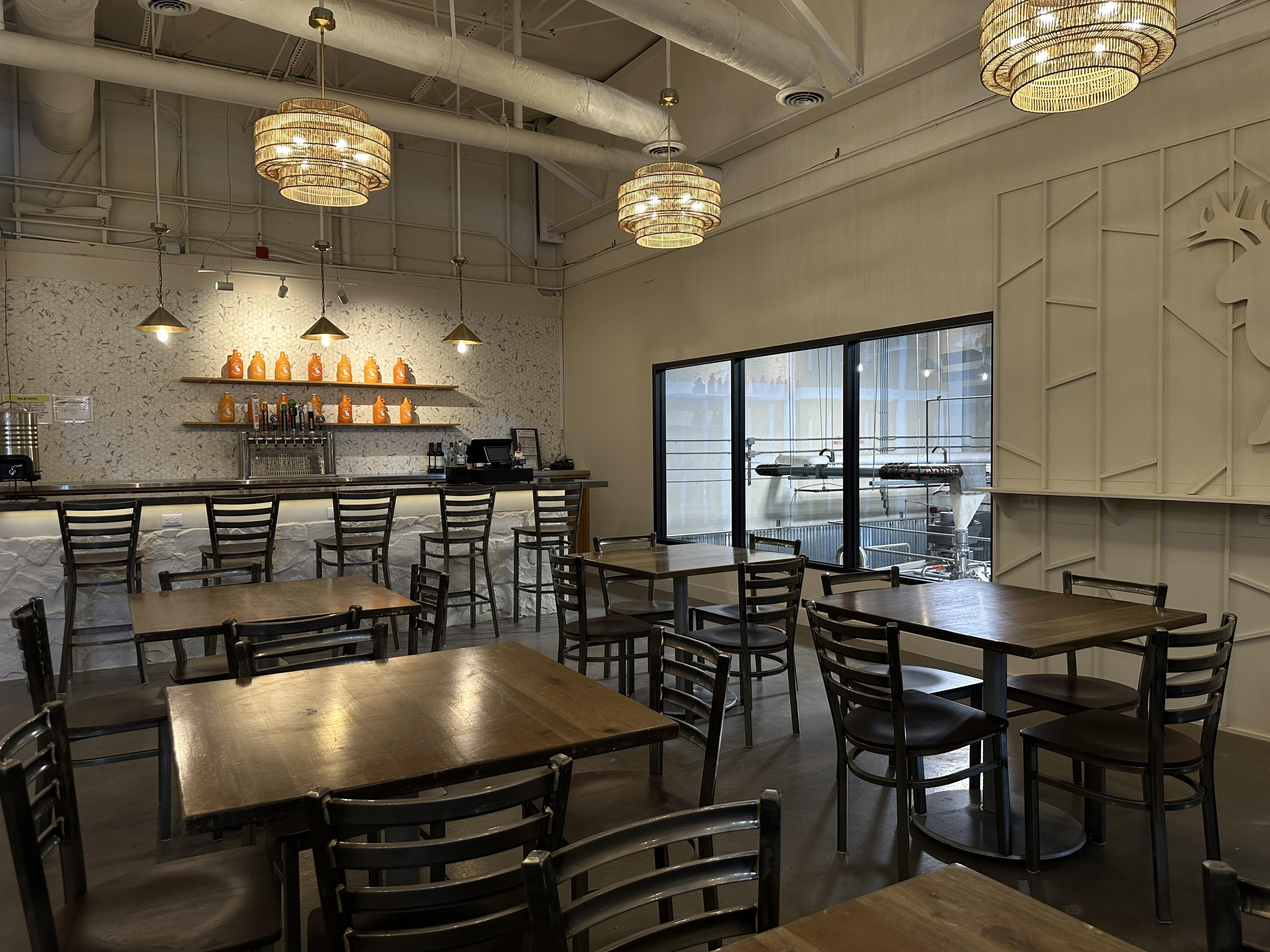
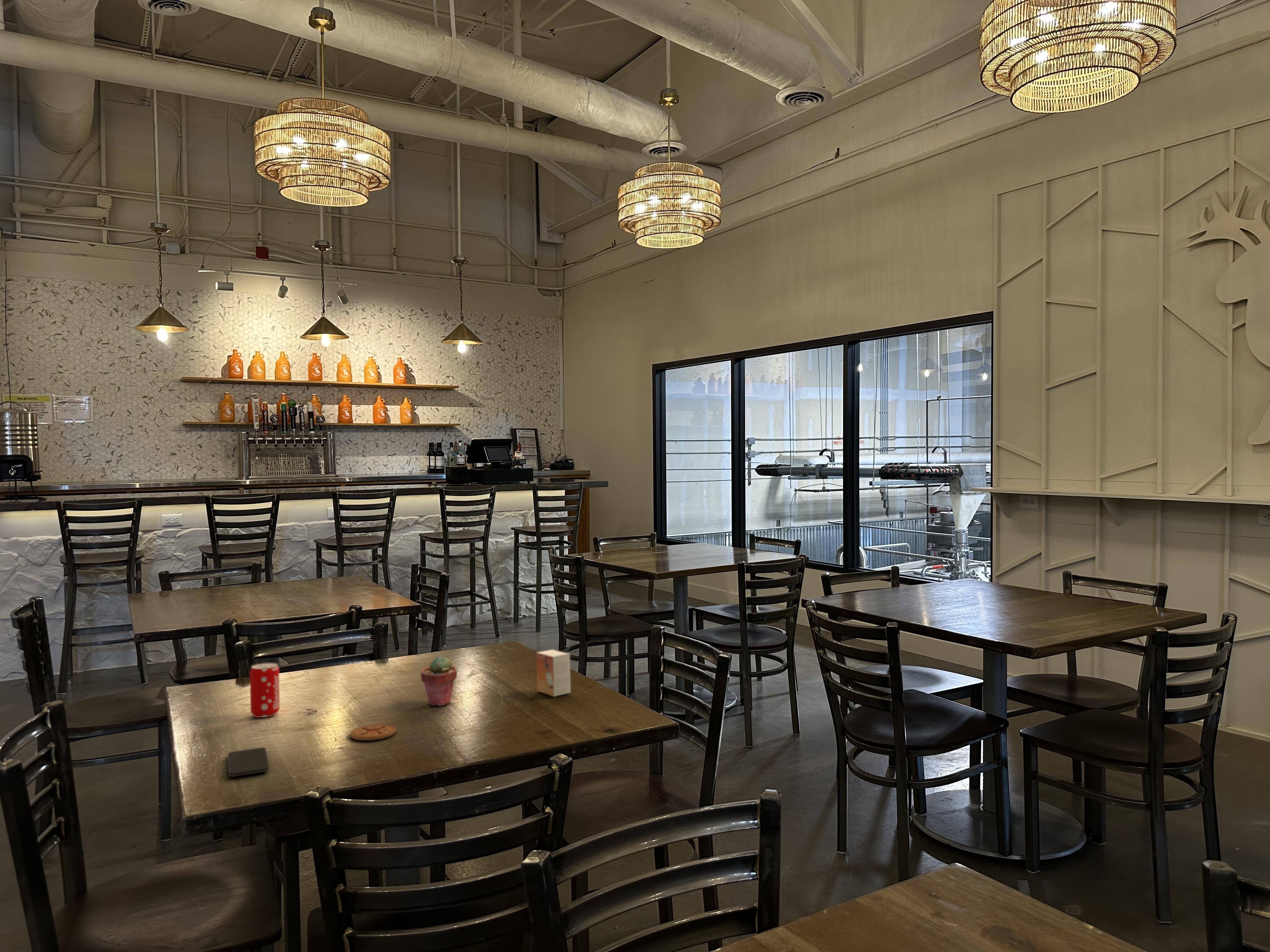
+ beverage can [249,663,280,718]
+ potted succulent [420,656,457,706]
+ smartphone [228,747,269,777]
+ coaster [350,724,396,741]
+ small box [536,649,571,697]
